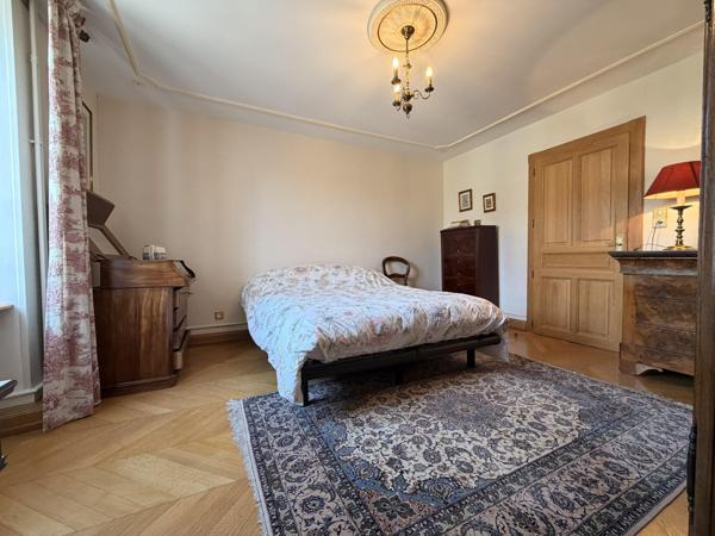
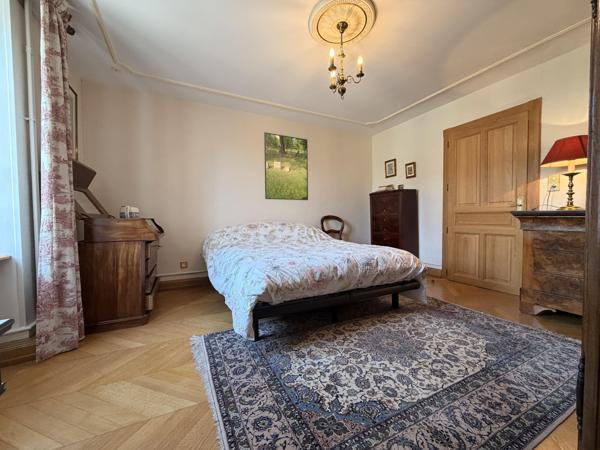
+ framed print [263,131,309,201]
